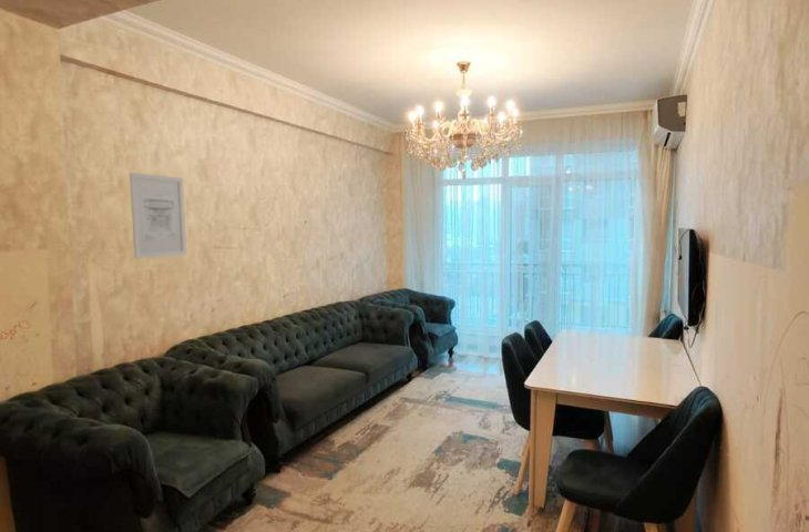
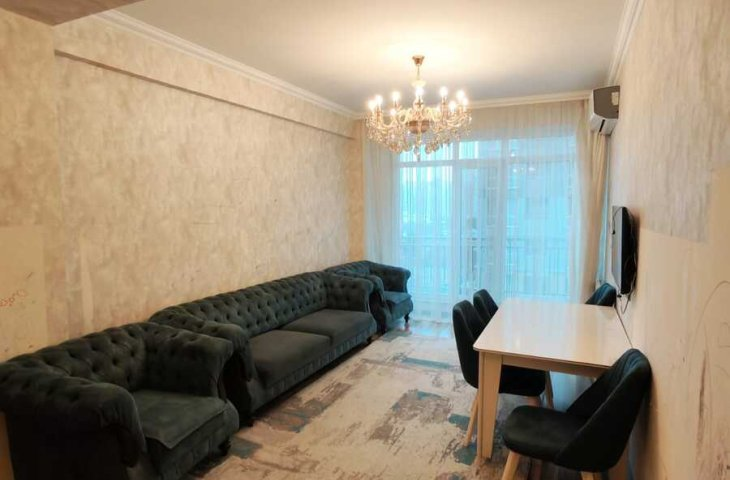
- wall art [129,172,187,259]
